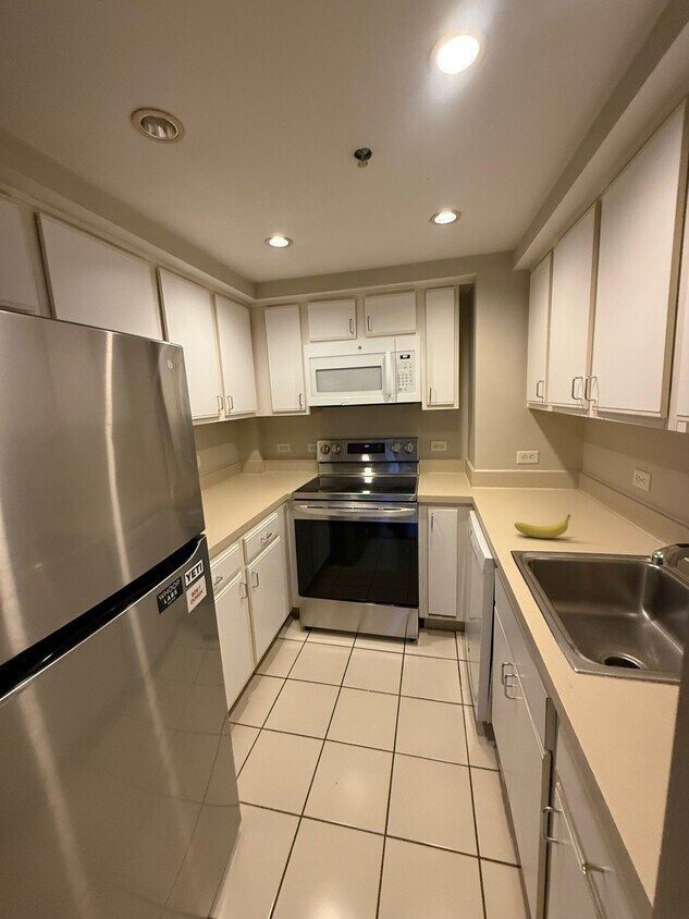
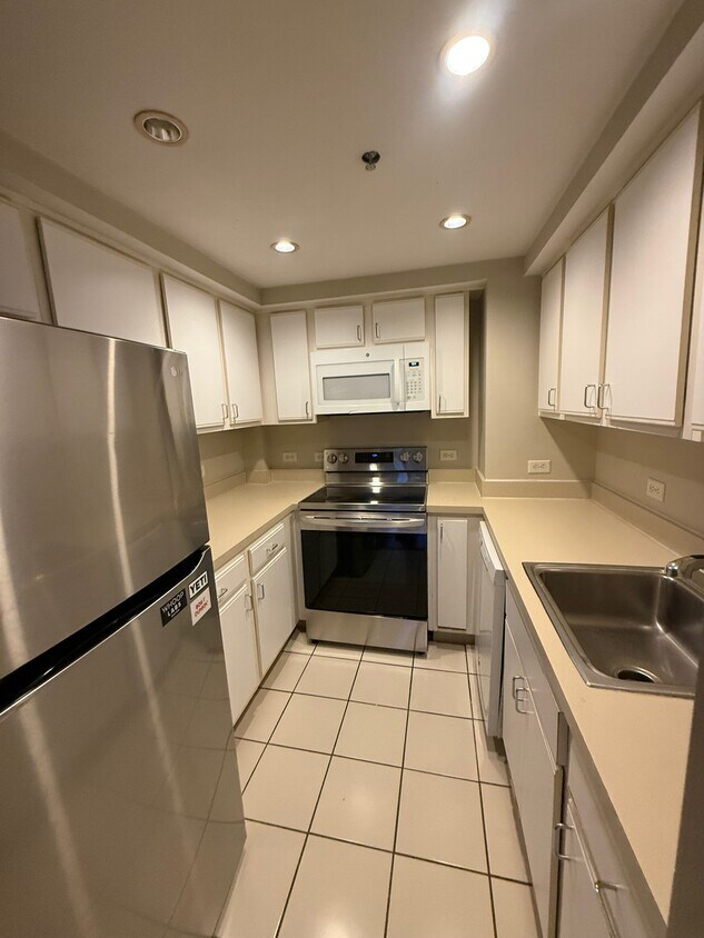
- fruit [514,514,571,539]
